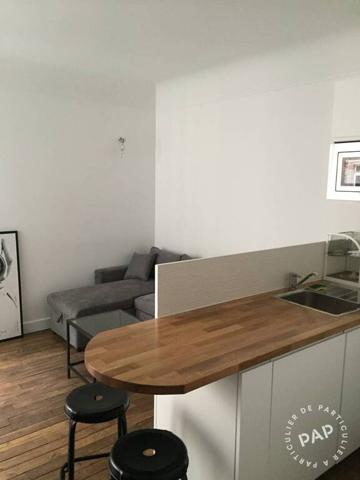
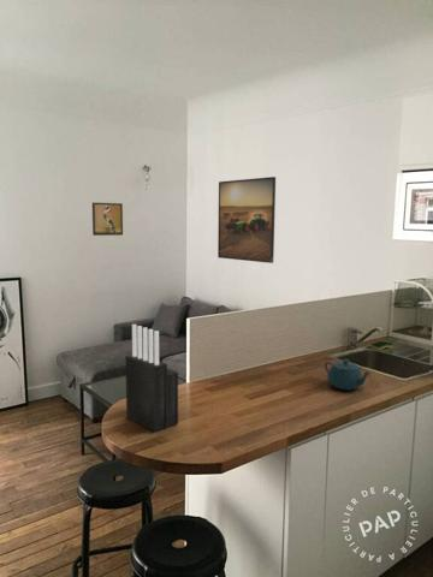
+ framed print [91,201,124,237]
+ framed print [216,176,277,264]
+ knife block [124,323,179,434]
+ teapot [324,358,372,392]
